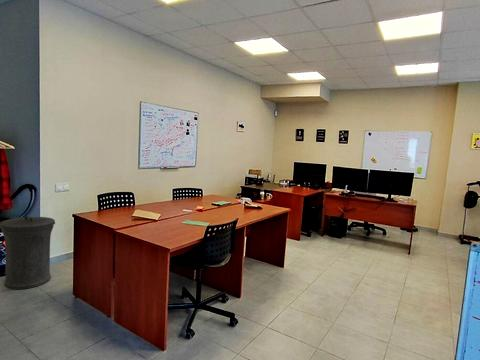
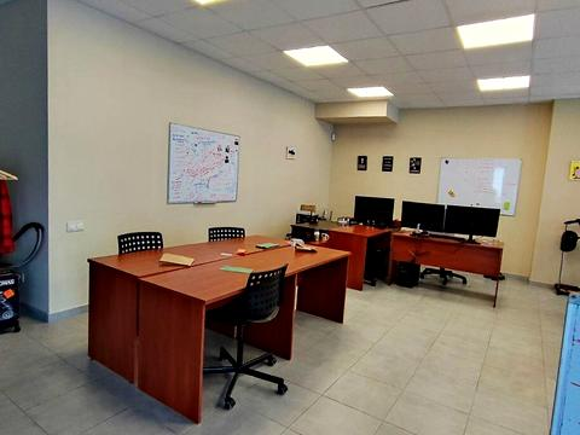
- trash can [0,215,56,290]
